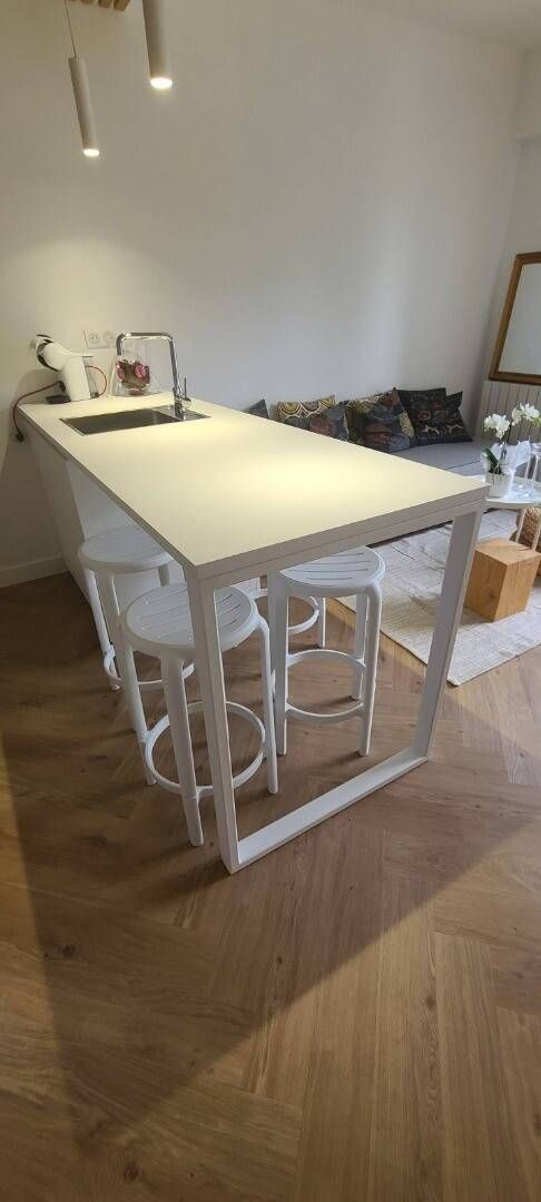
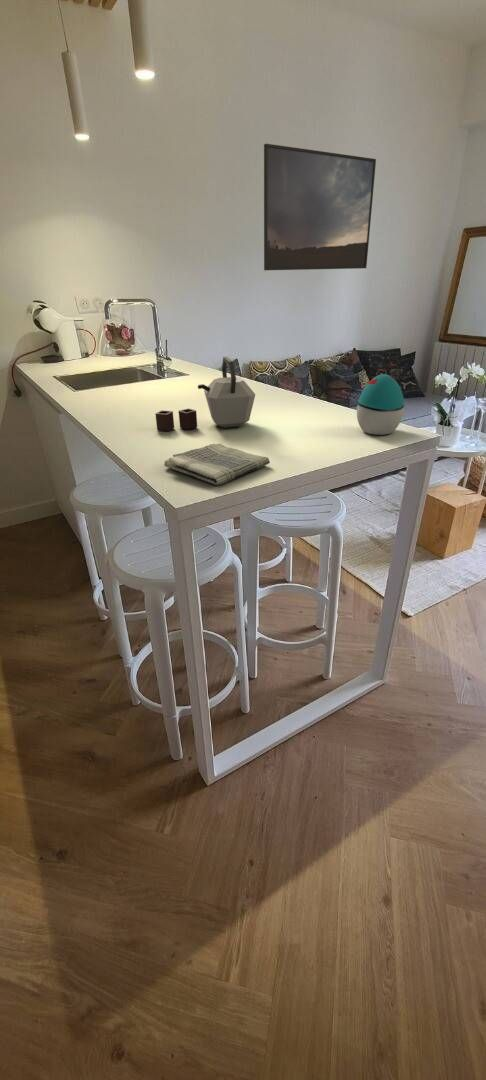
+ dish towel [163,442,271,486]
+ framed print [263,143,377,271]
+ kettle [154,356,256,432]
+ decorative egg [356,373,405,436]
